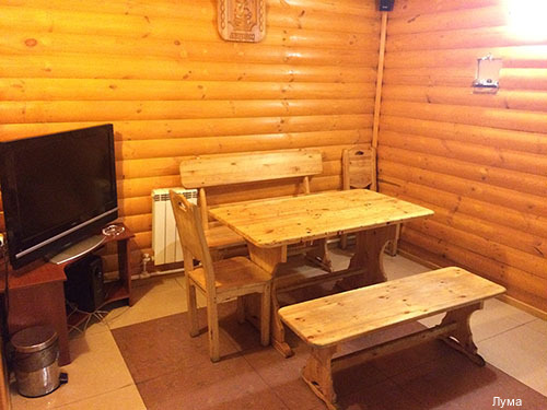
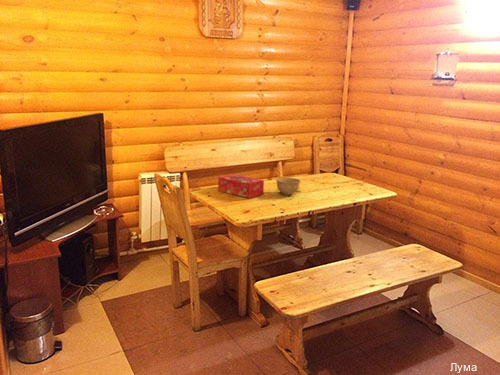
+ tissue box [217,173,265,199]
+ bowl [275,177,302,196]
